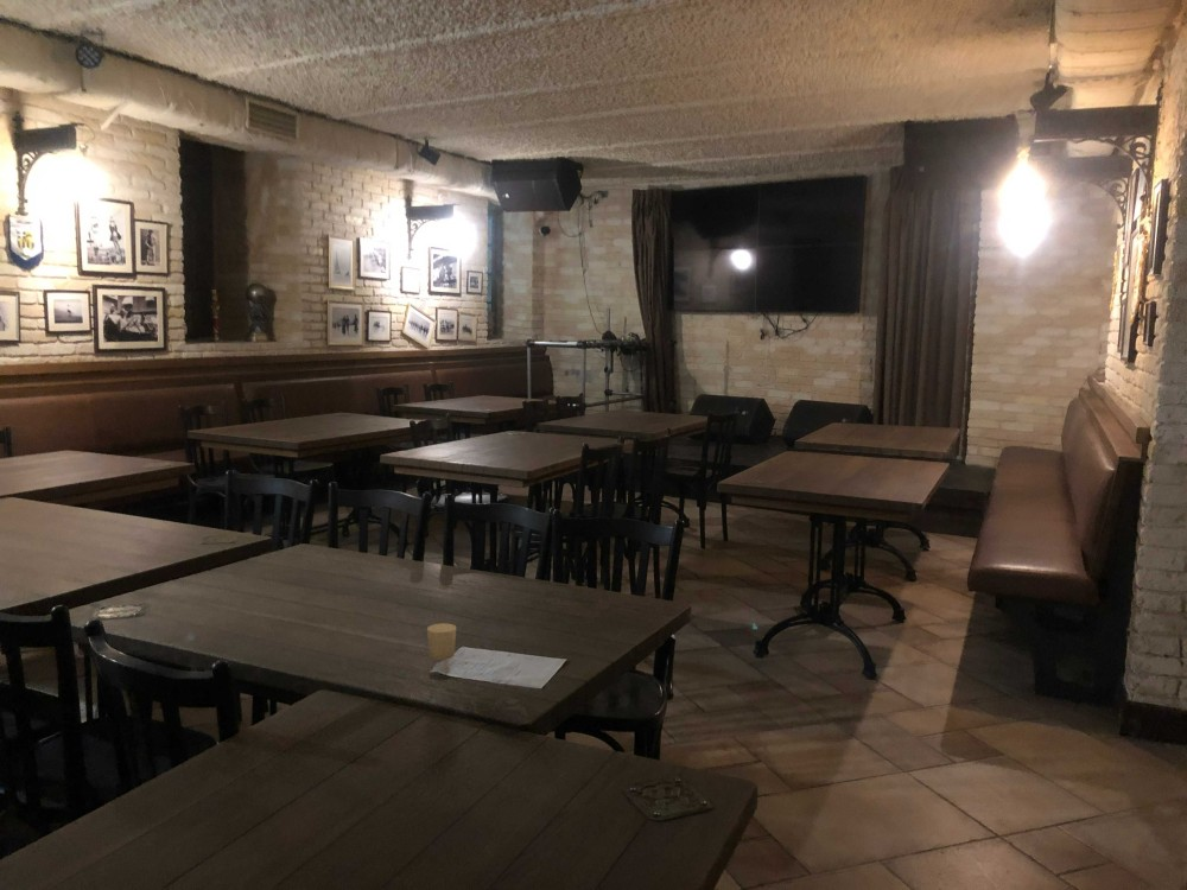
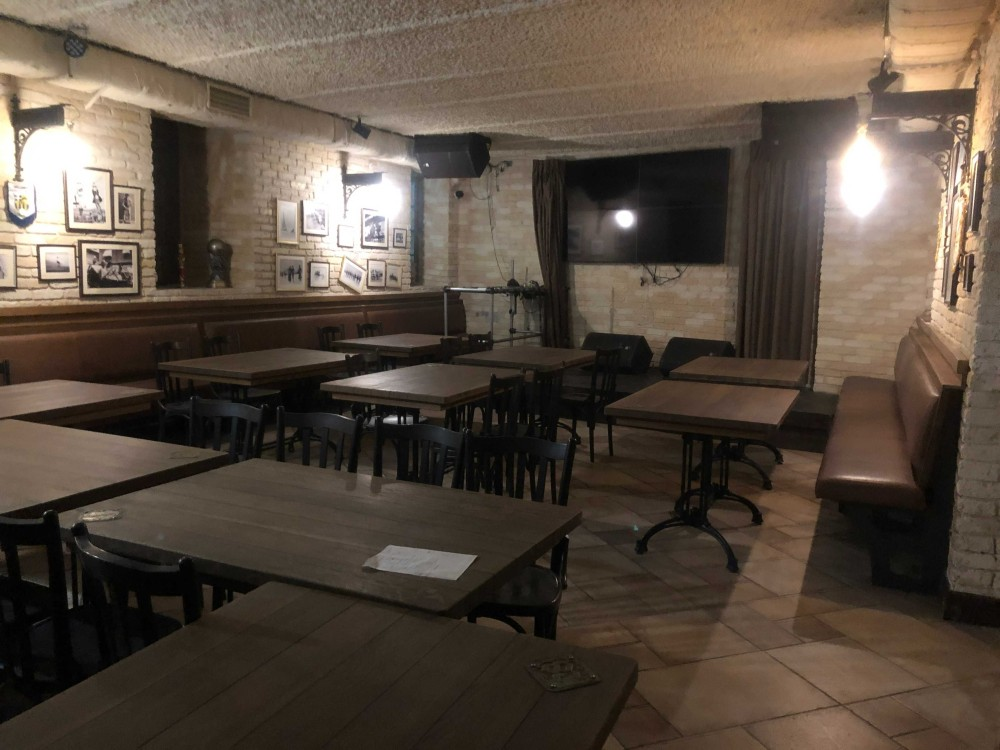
- candle [426,622,457,661]
